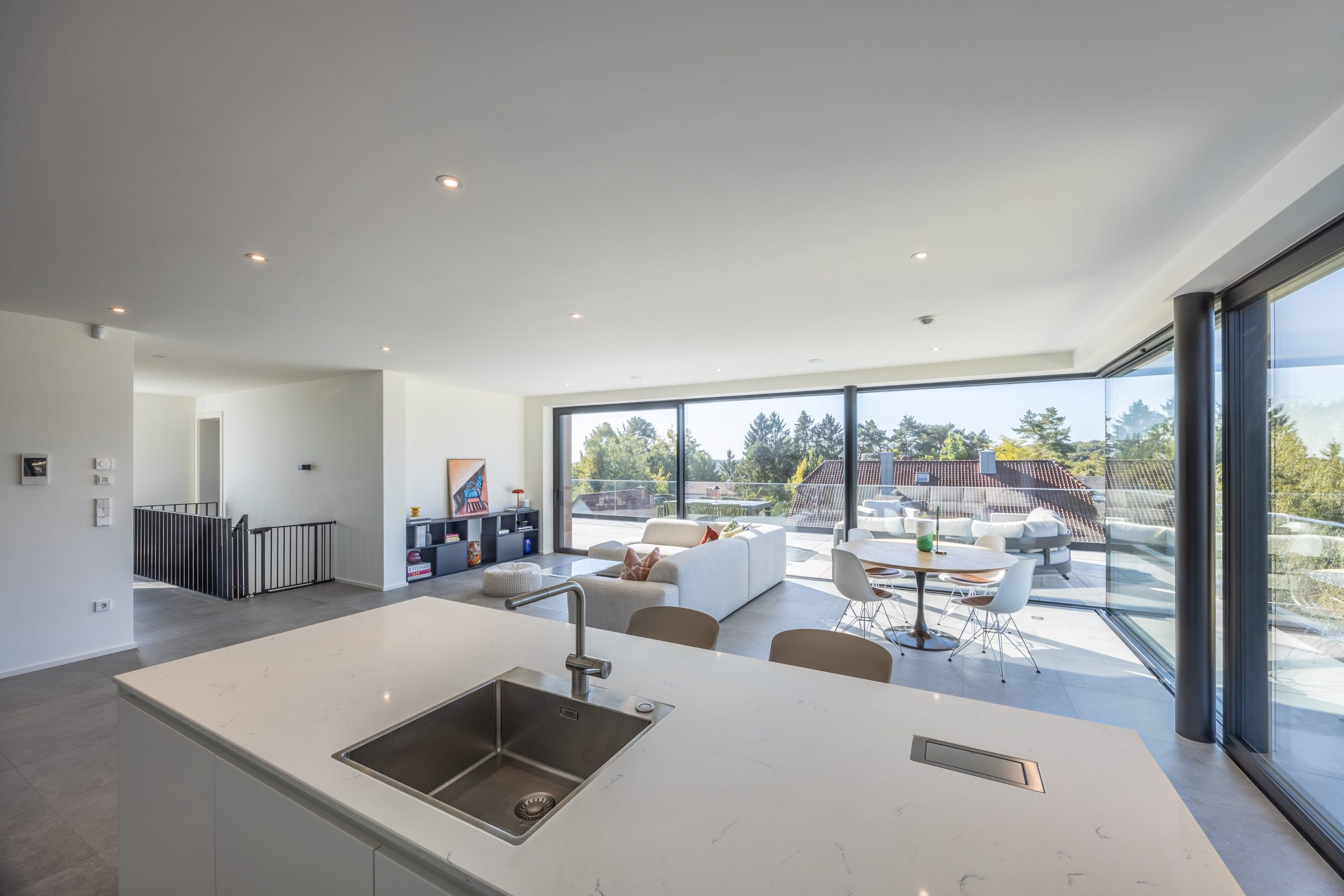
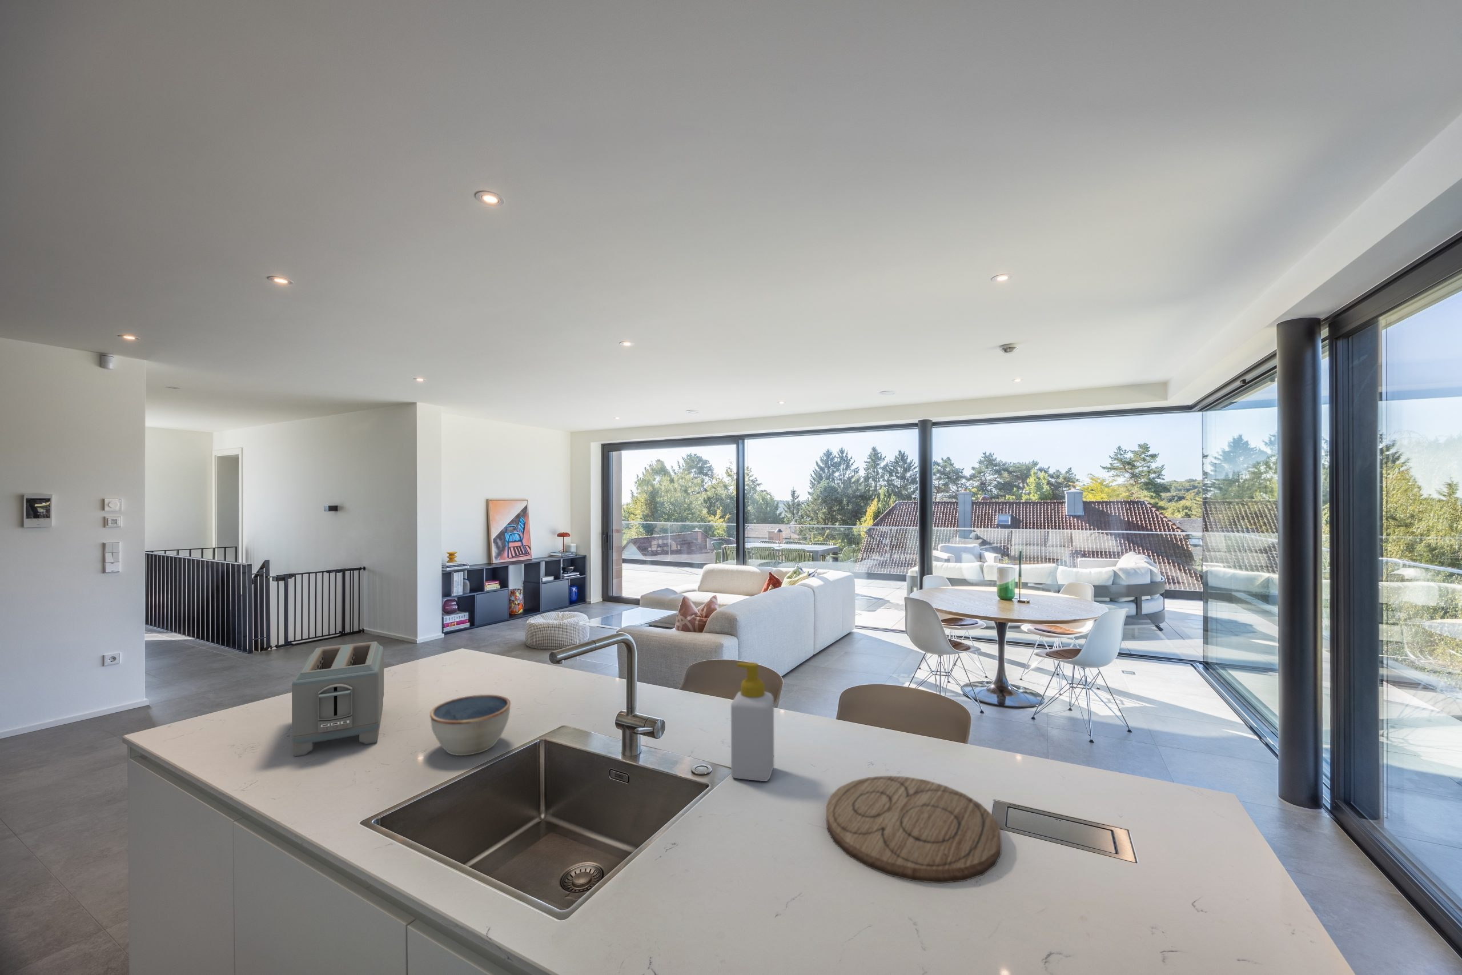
+ bowl [430,694,511,756]
+ cutting board [826,775,1002,885]
+ soap bottle [730,662,775,782]
+ toaster [292,641,384,757]
